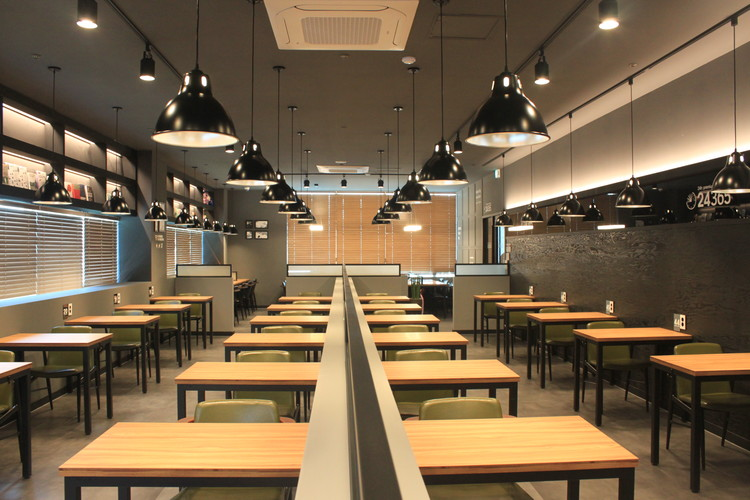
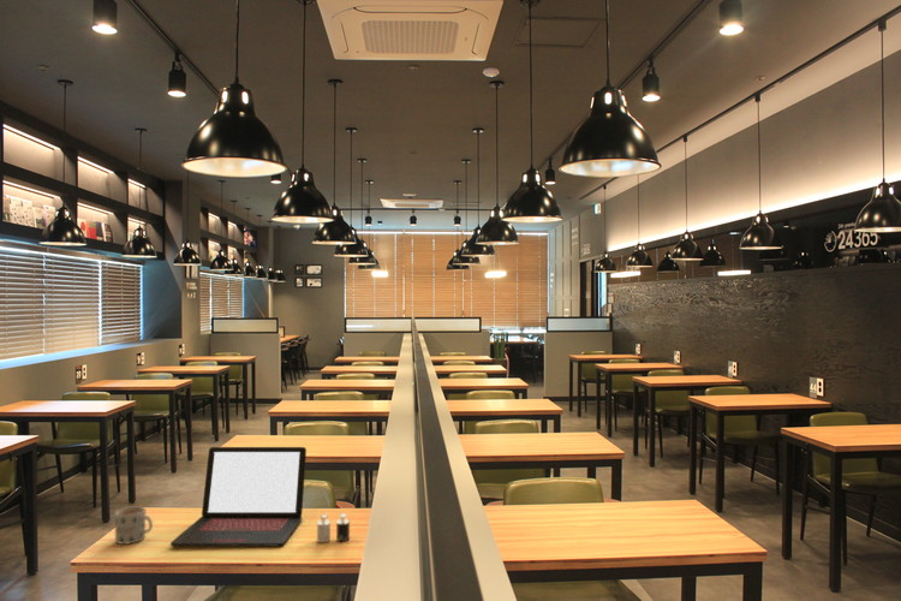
+ candle [316,512,351,543]
+ mug [114,505,154,546]
+ laptop [169,446,308,547]
